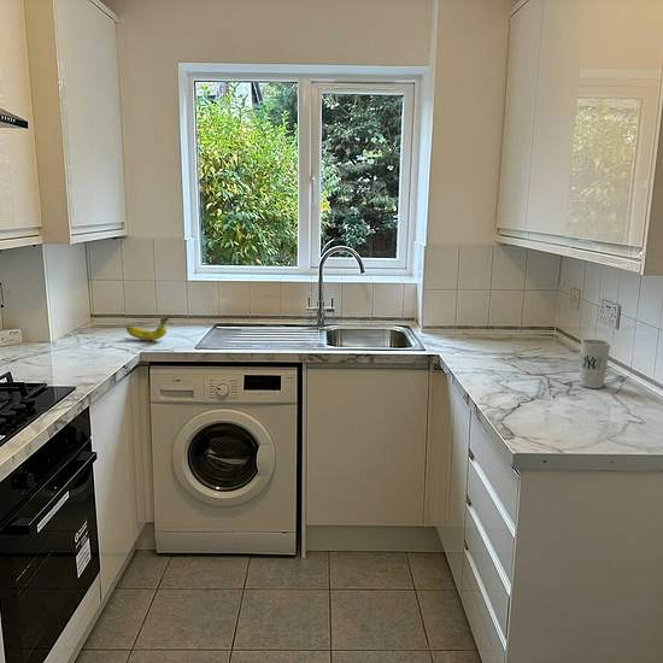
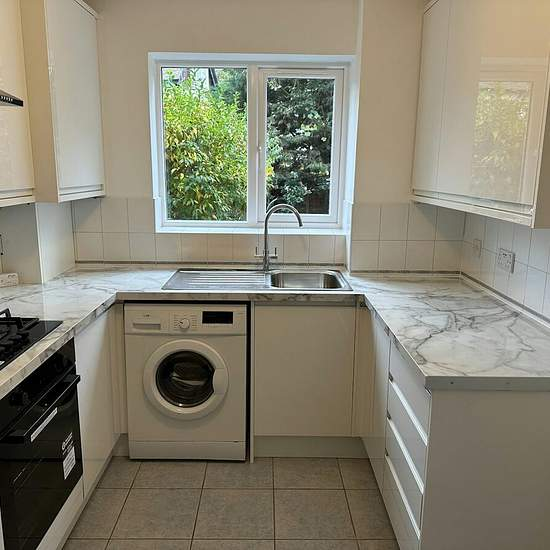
- cup [579,339,611,389]
- fruit [125,316,171,342]
